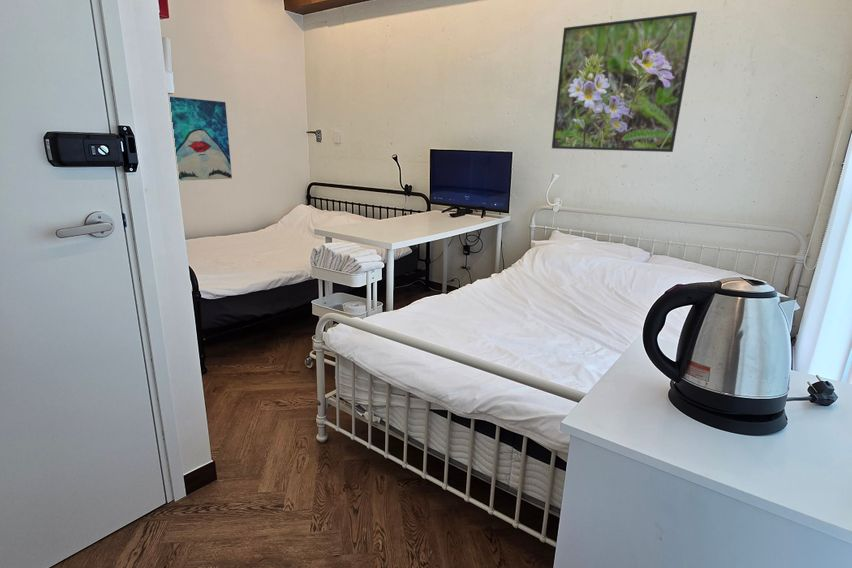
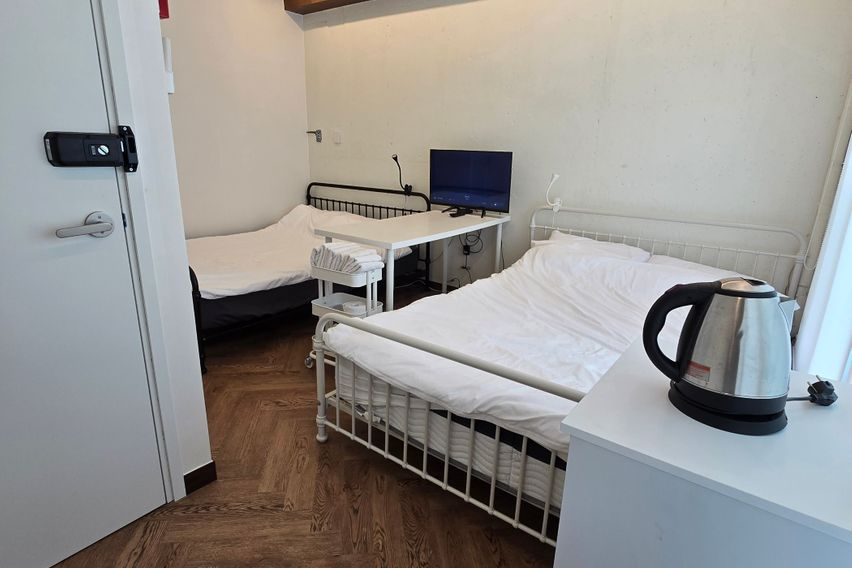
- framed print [551,11,698,153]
- wall art [170,96,233,182]
